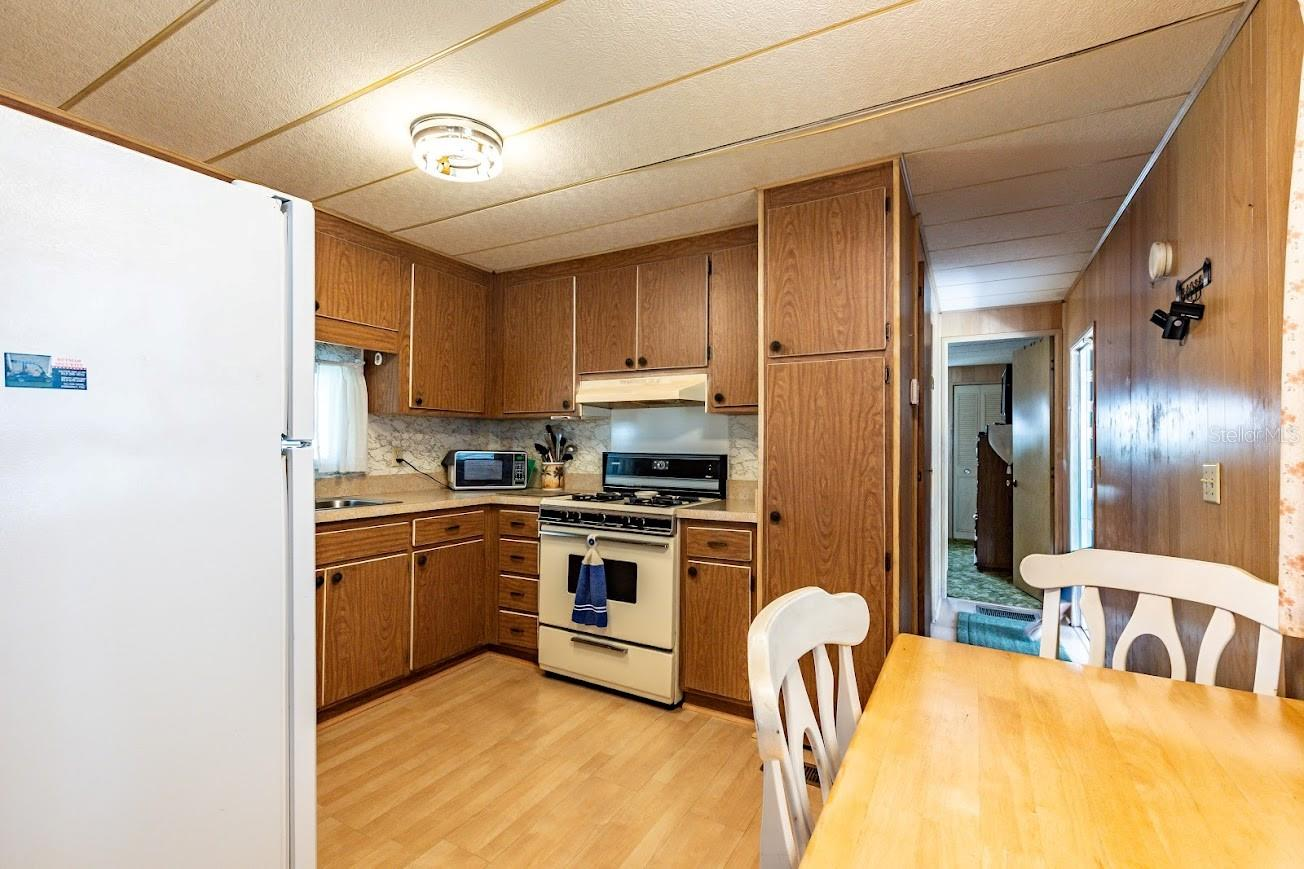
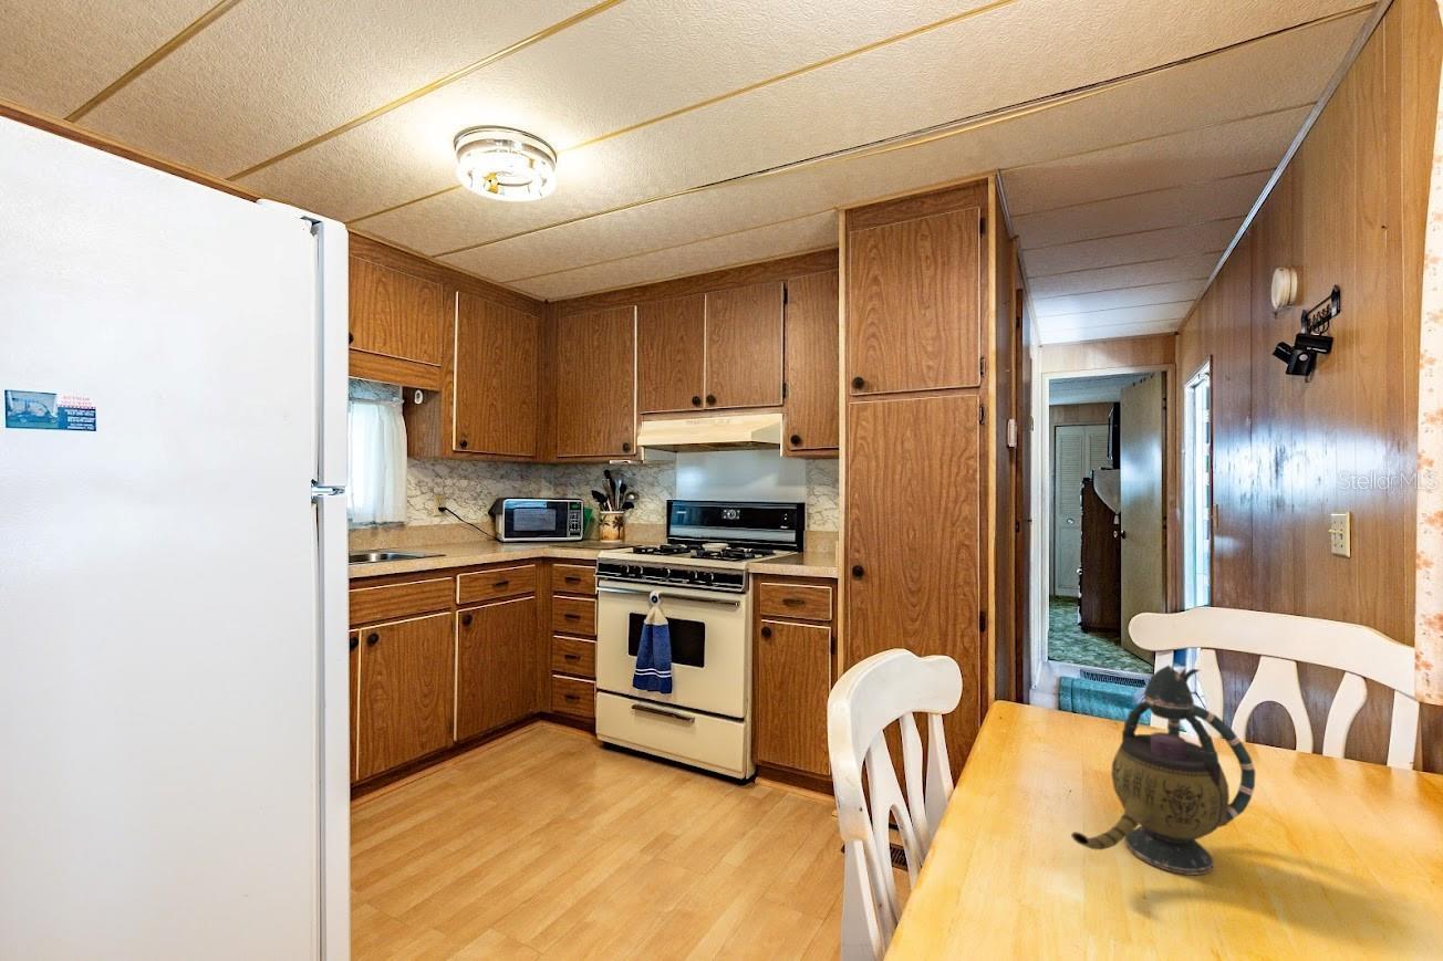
+ teapot [1070,665,1256,876]
